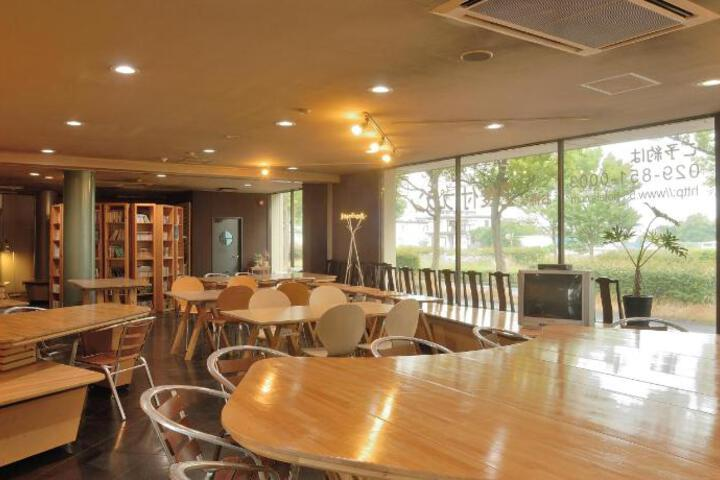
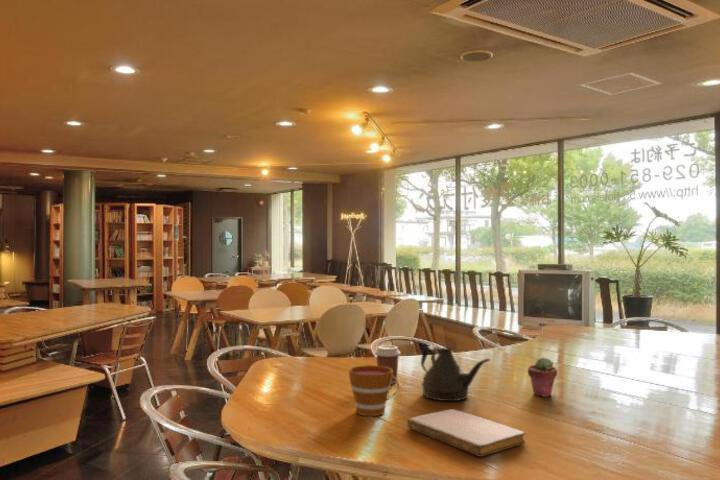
+ notebook [406,408,526,458]
+ potted succulent [527,356,558,398]
+ coffee cup [374,344,402,385]
+ teapot [420,345,491,402]
+ cup [348,364,400,417]
